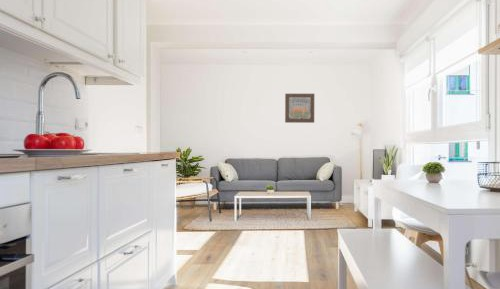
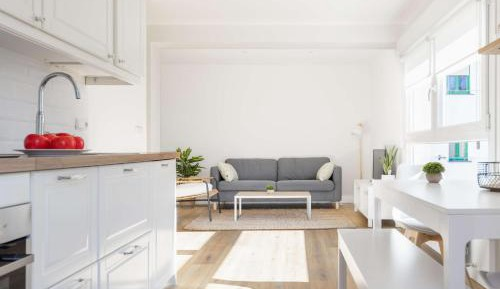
- wall art [284,93,315,124]
